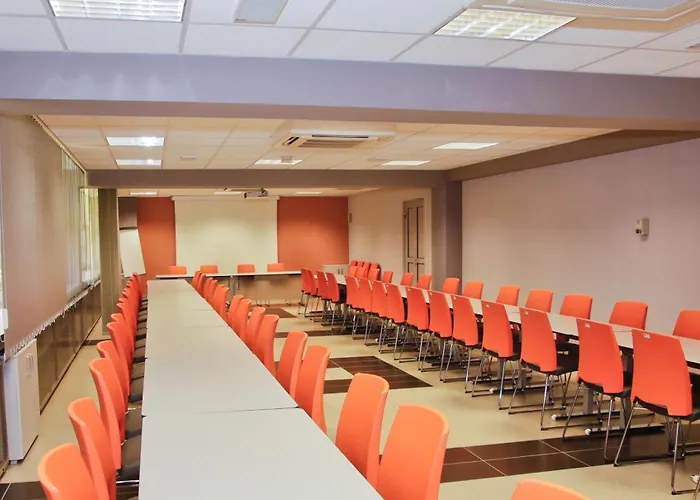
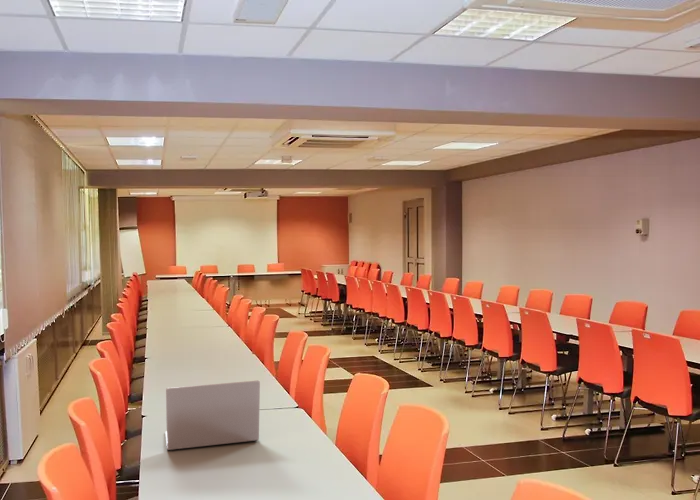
+ laptop [164,380,261,451]
